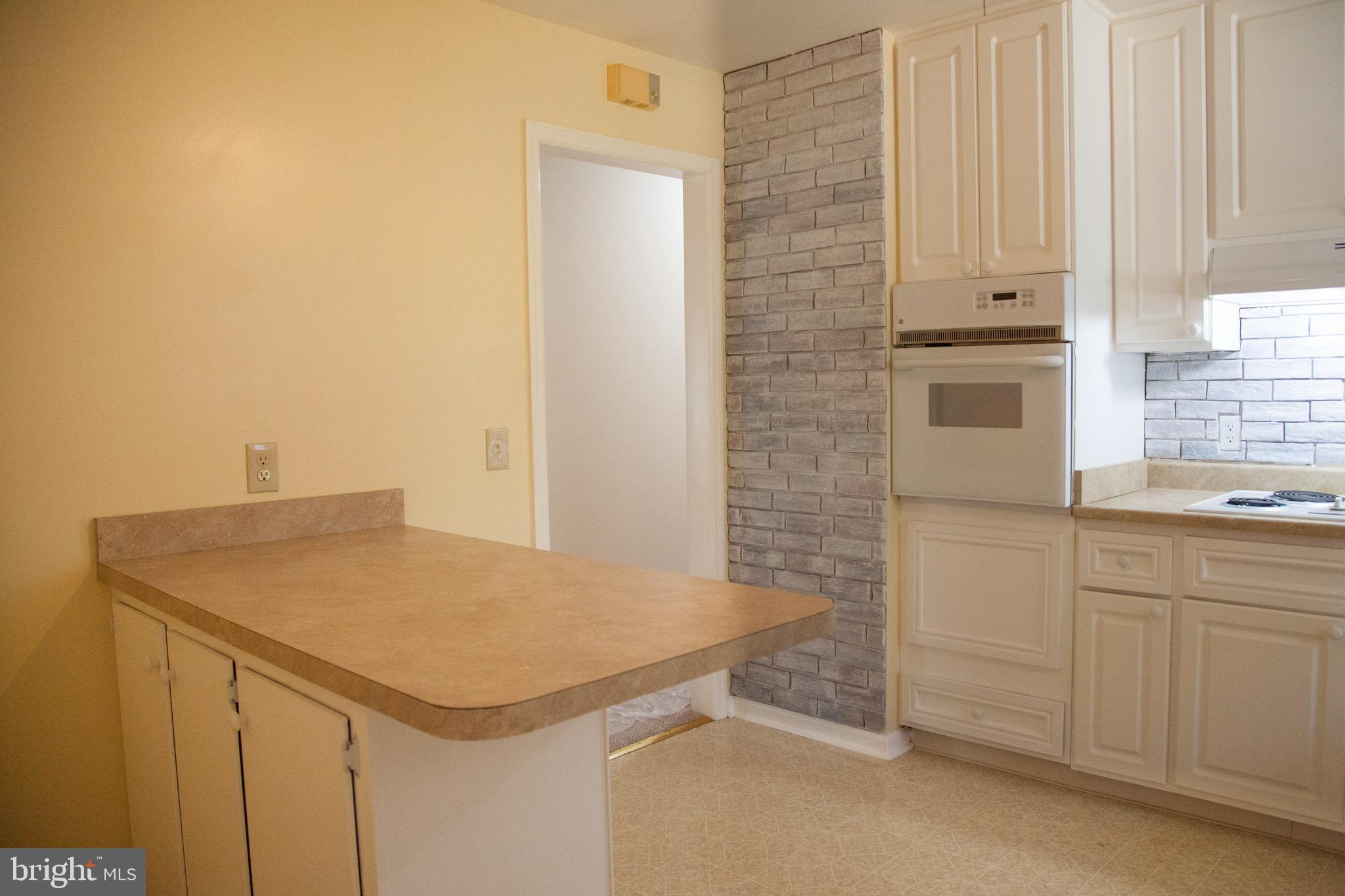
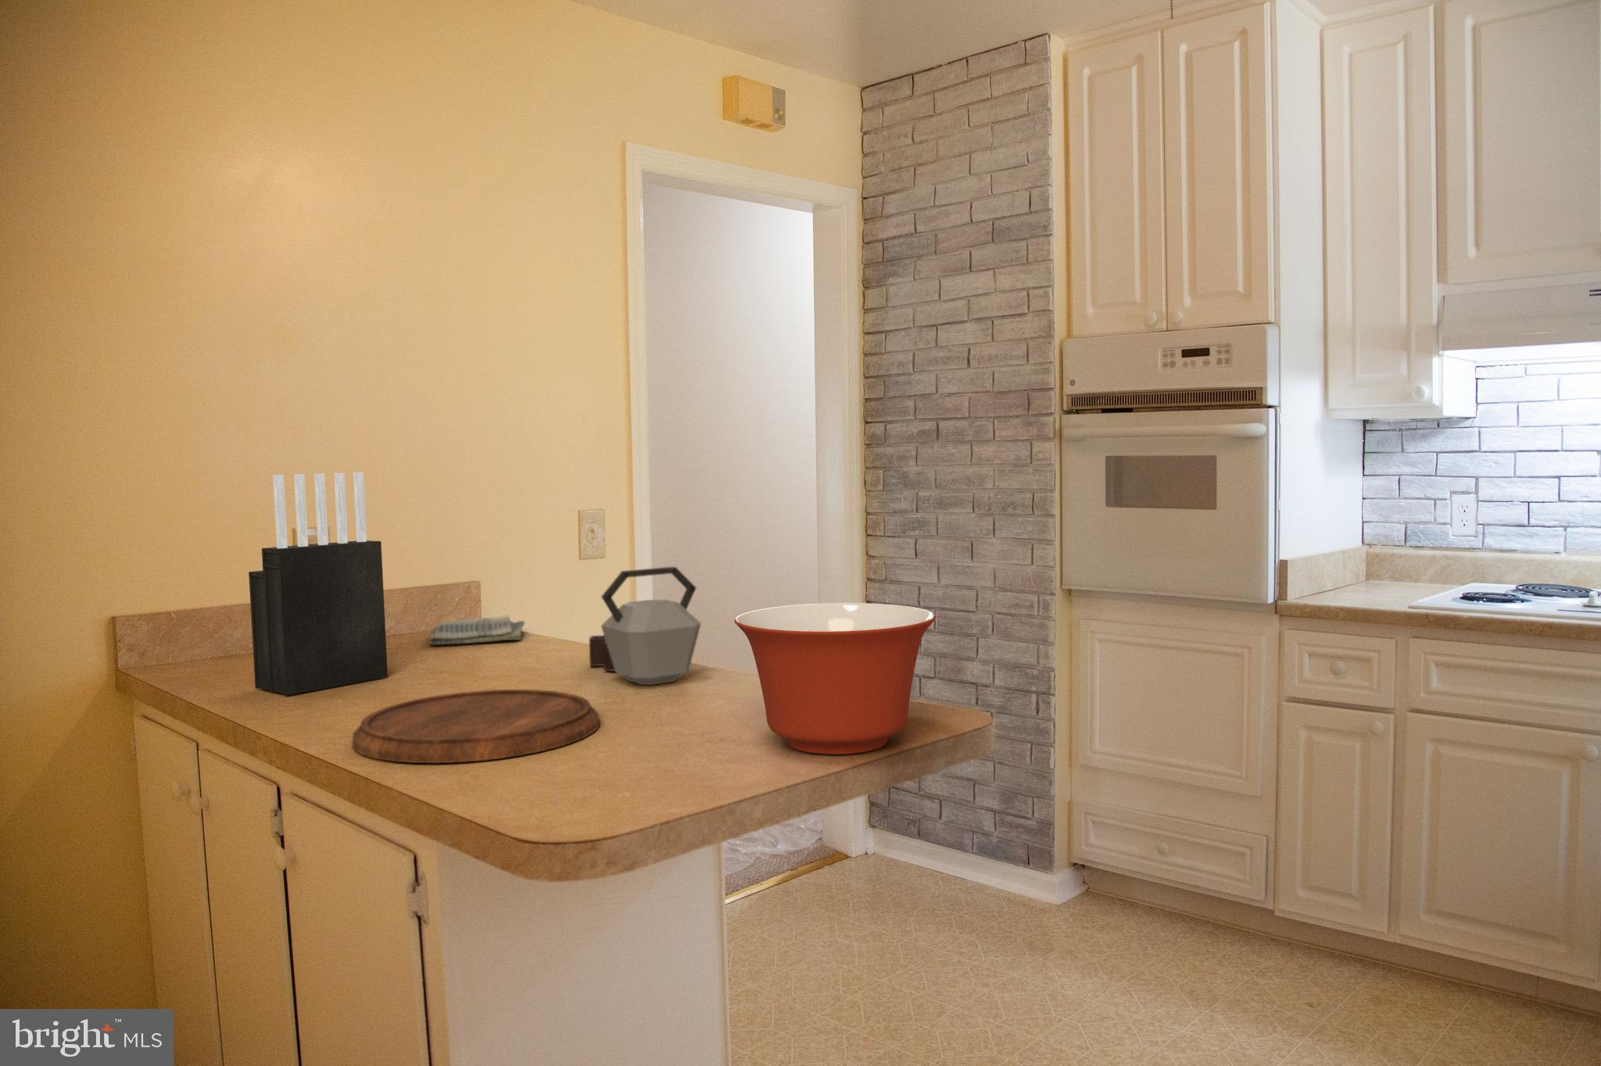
+ dish towel [429,614,525,646]
+ mixing bowl [733,602,937,755]
+ cutting board [351,689,600,764]
+ kettle [588,565,702,685]
+ knife block [248,471,388,696]
